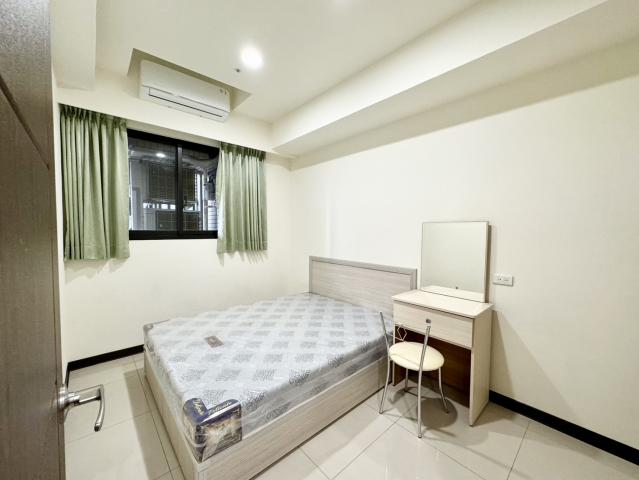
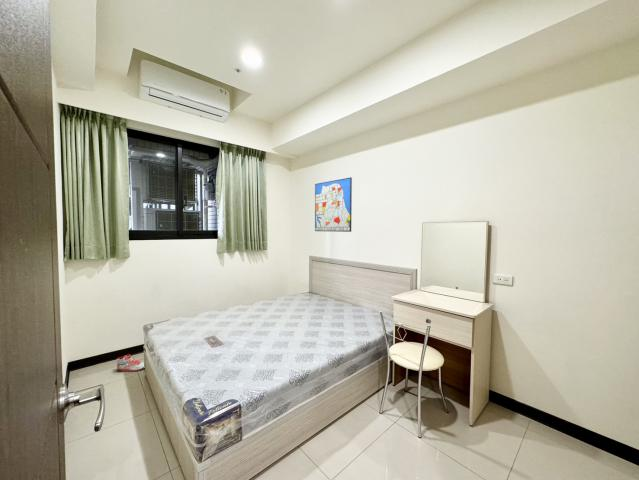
+ wall art [314,176,353,233]
+ sneaker [116,353,145,373]
